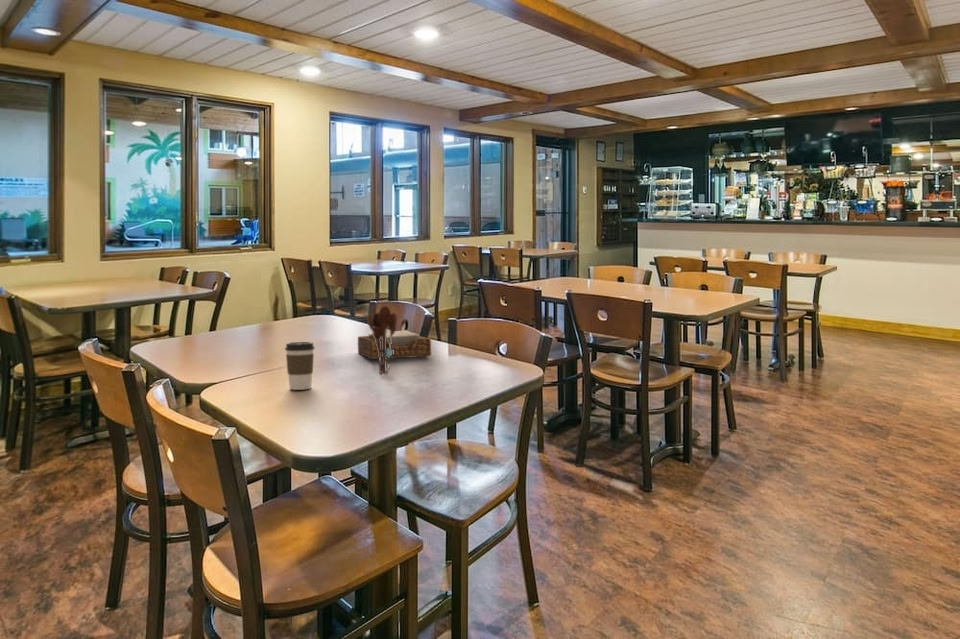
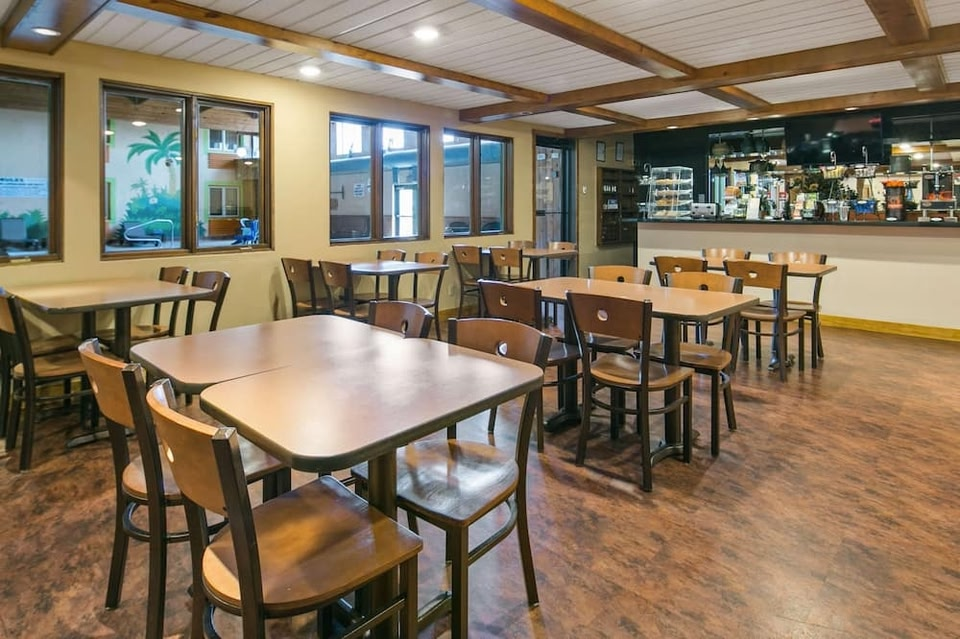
- napkin holder [357,329,432,360]
- coffee cup [284,341,315,391]
- utensil holder [366,305,398,376]
